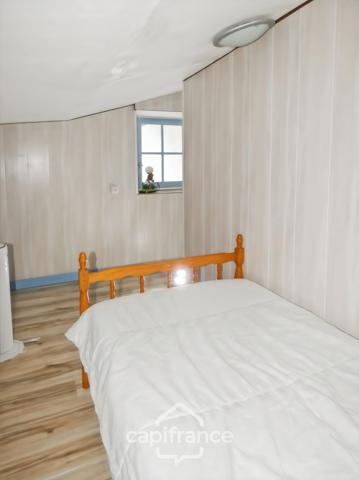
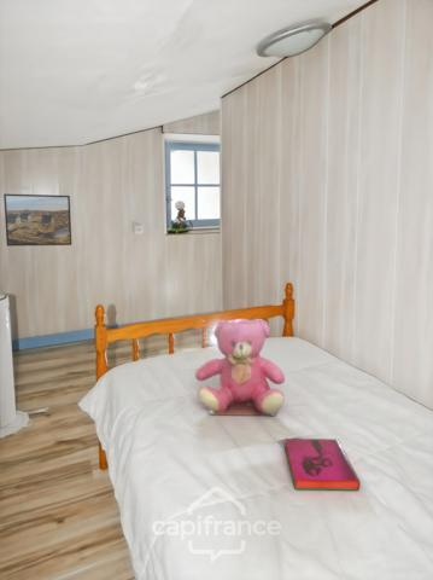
+ teddy bear [194,318,286,417]
+ hardback book [283,437,362,492]
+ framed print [2,192,72,248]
